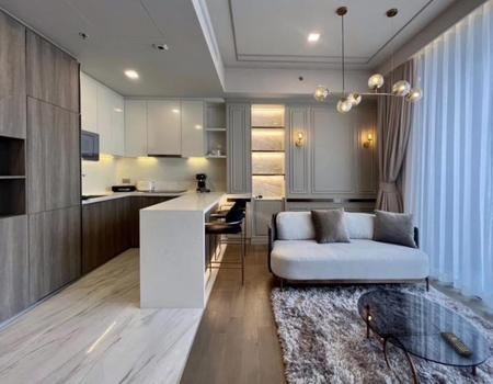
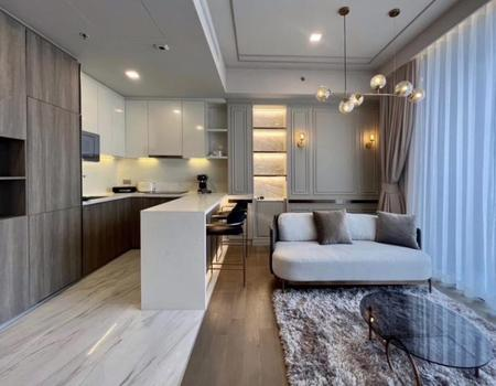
- remote control [439,330,474,357]
